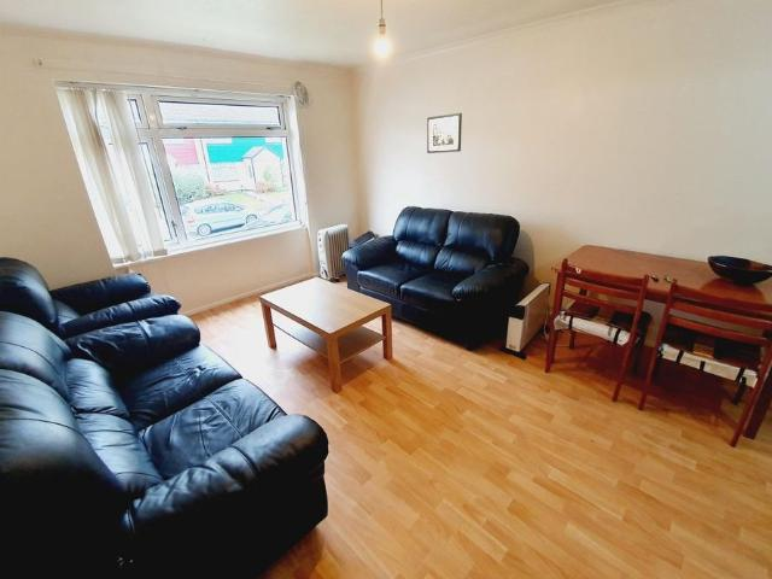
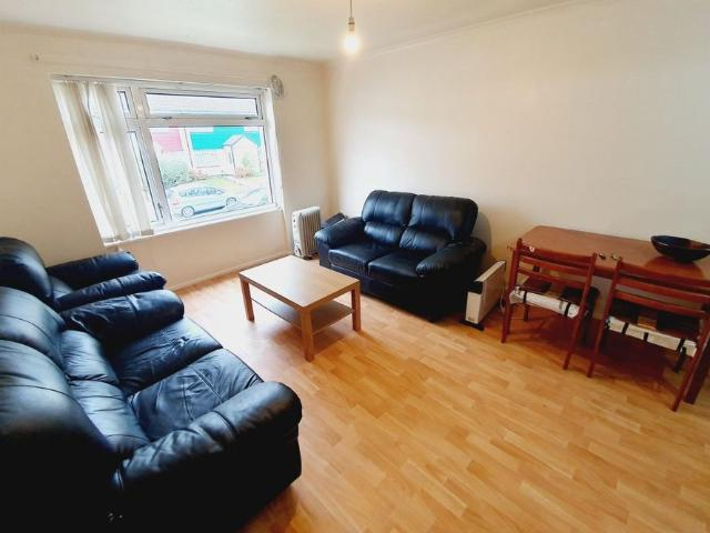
- wall art [426,112,463,154]
